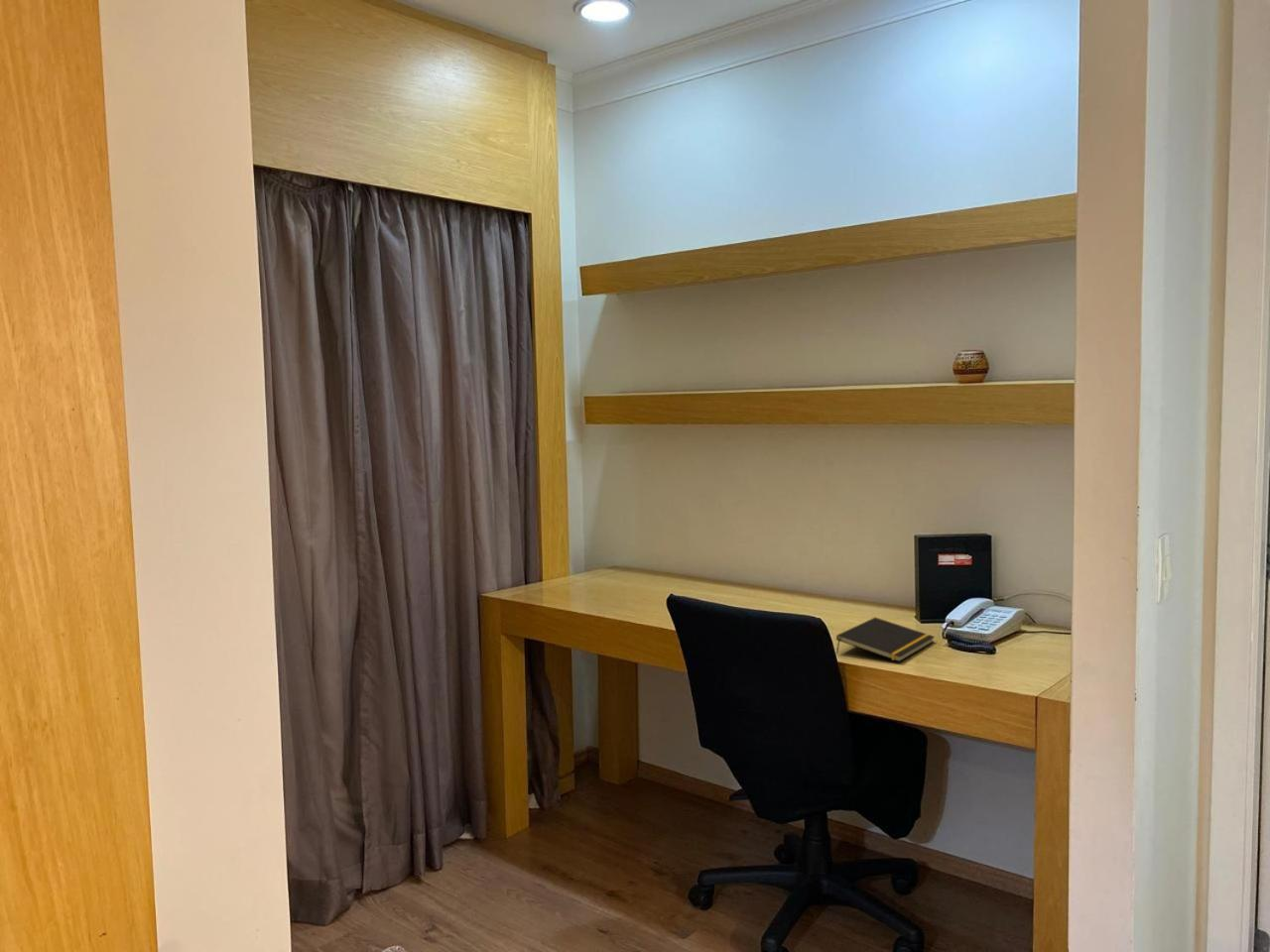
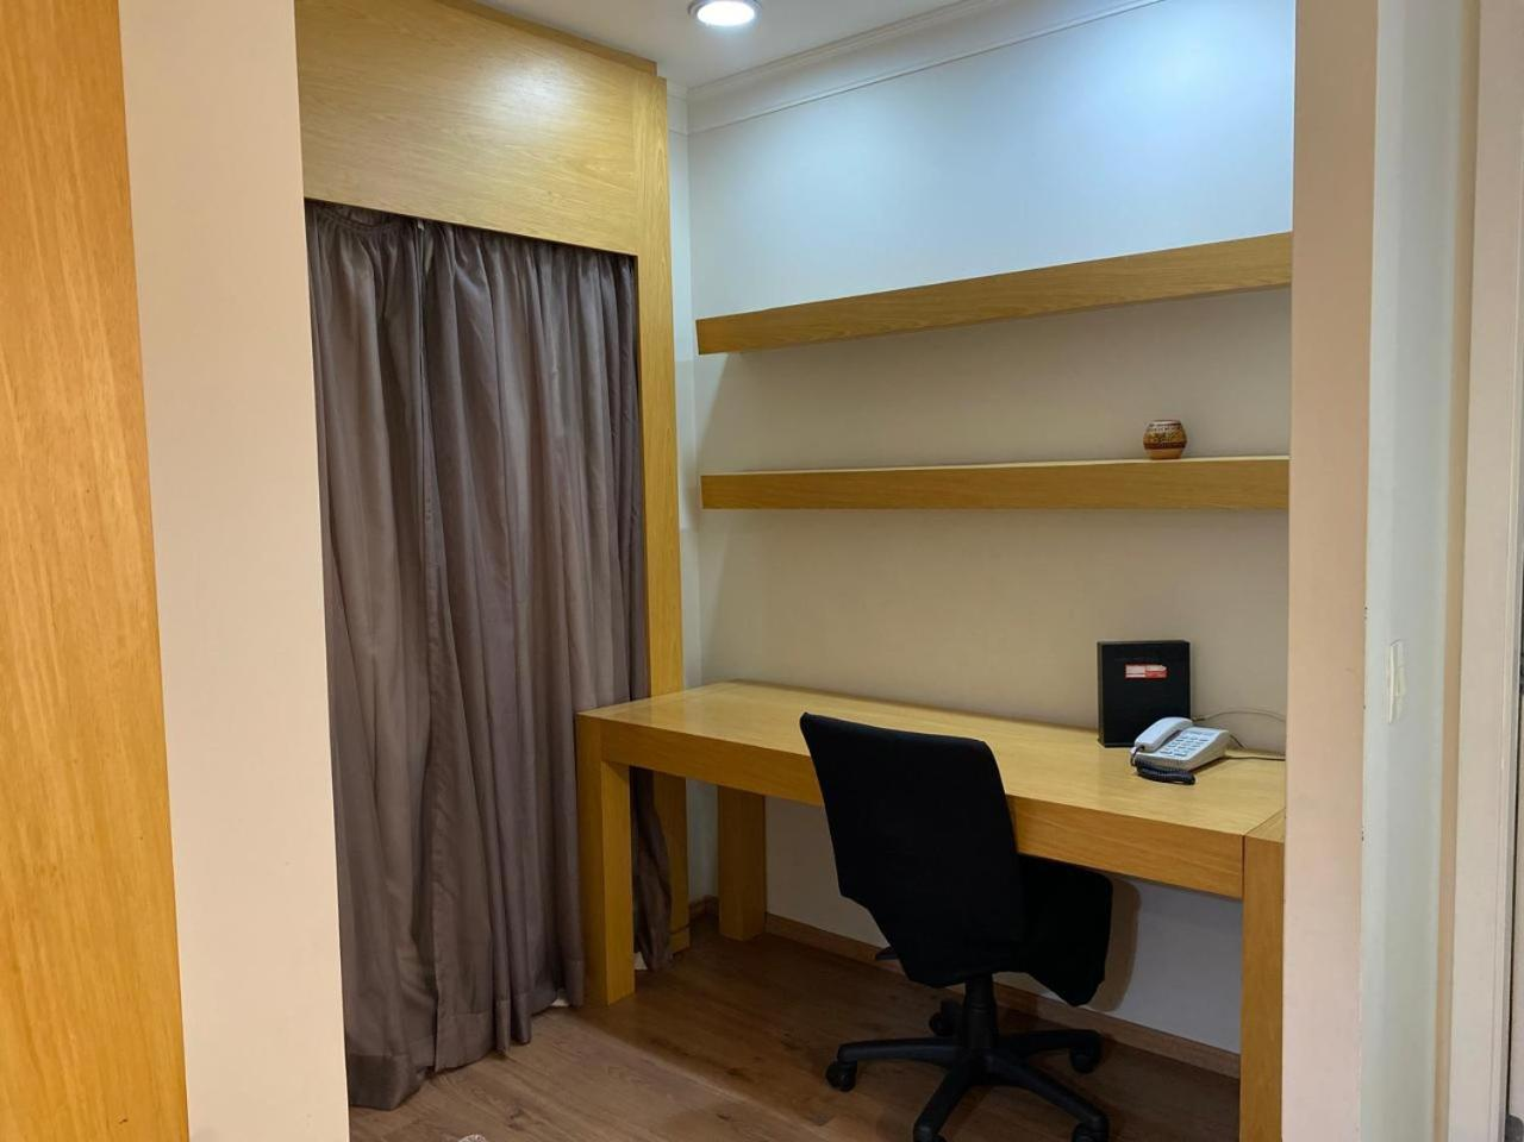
- notepad [835,617,936,662]
